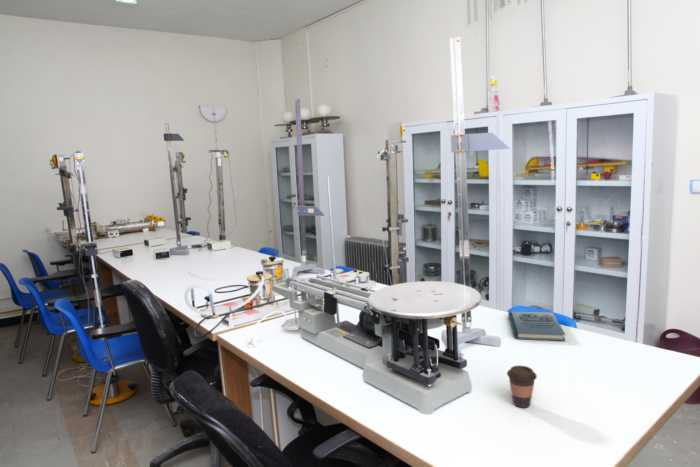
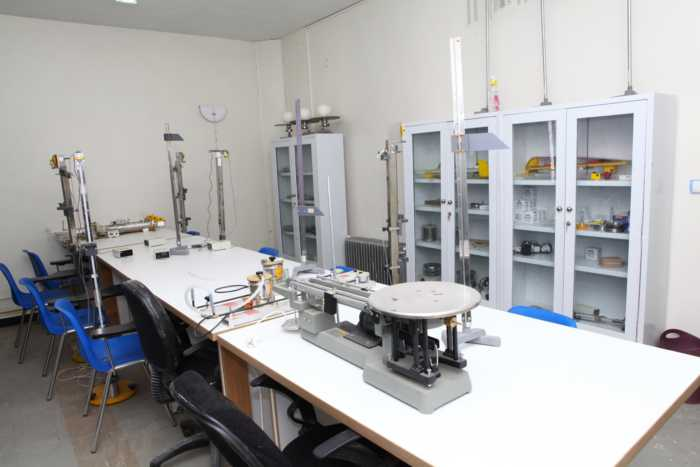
- book [507,311,566,342]
- coffee cup [506,365,538,409]
